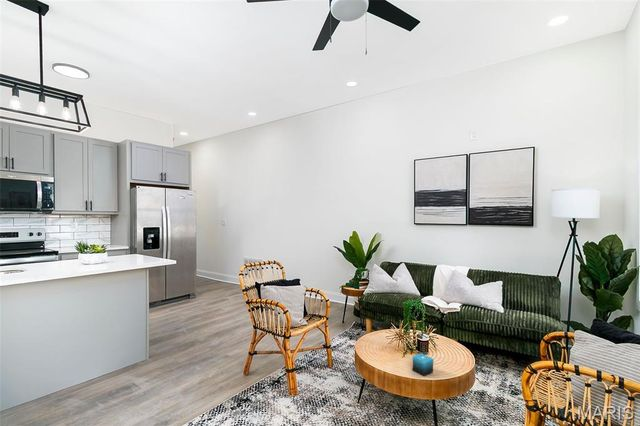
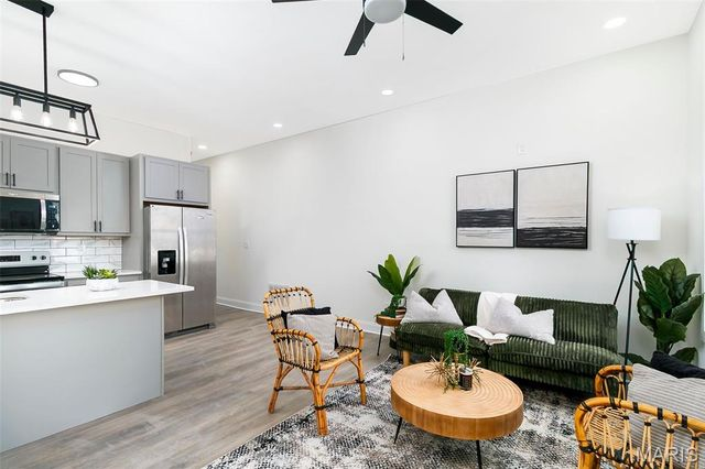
- candle [411,352,435,377]
